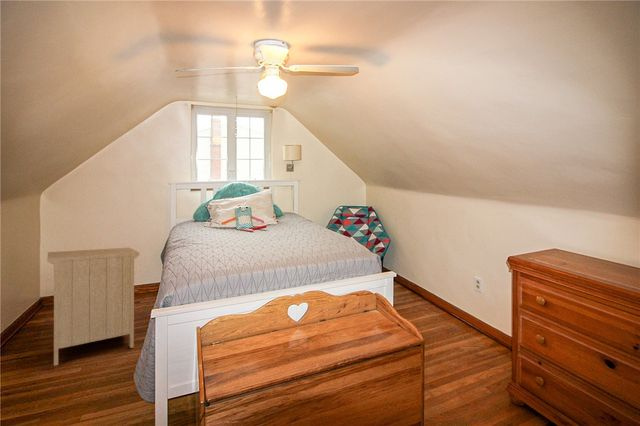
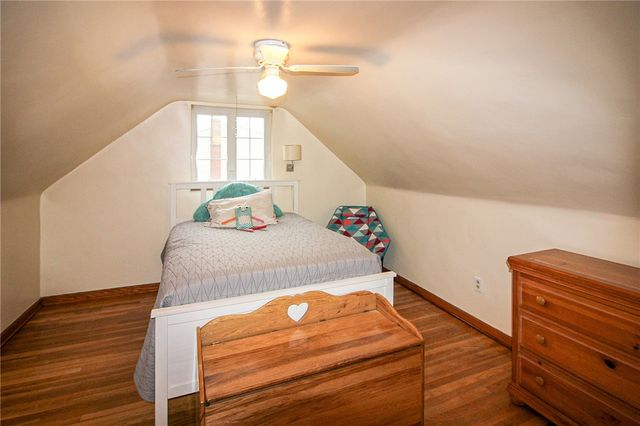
- nightstand [46,247,140,367]
